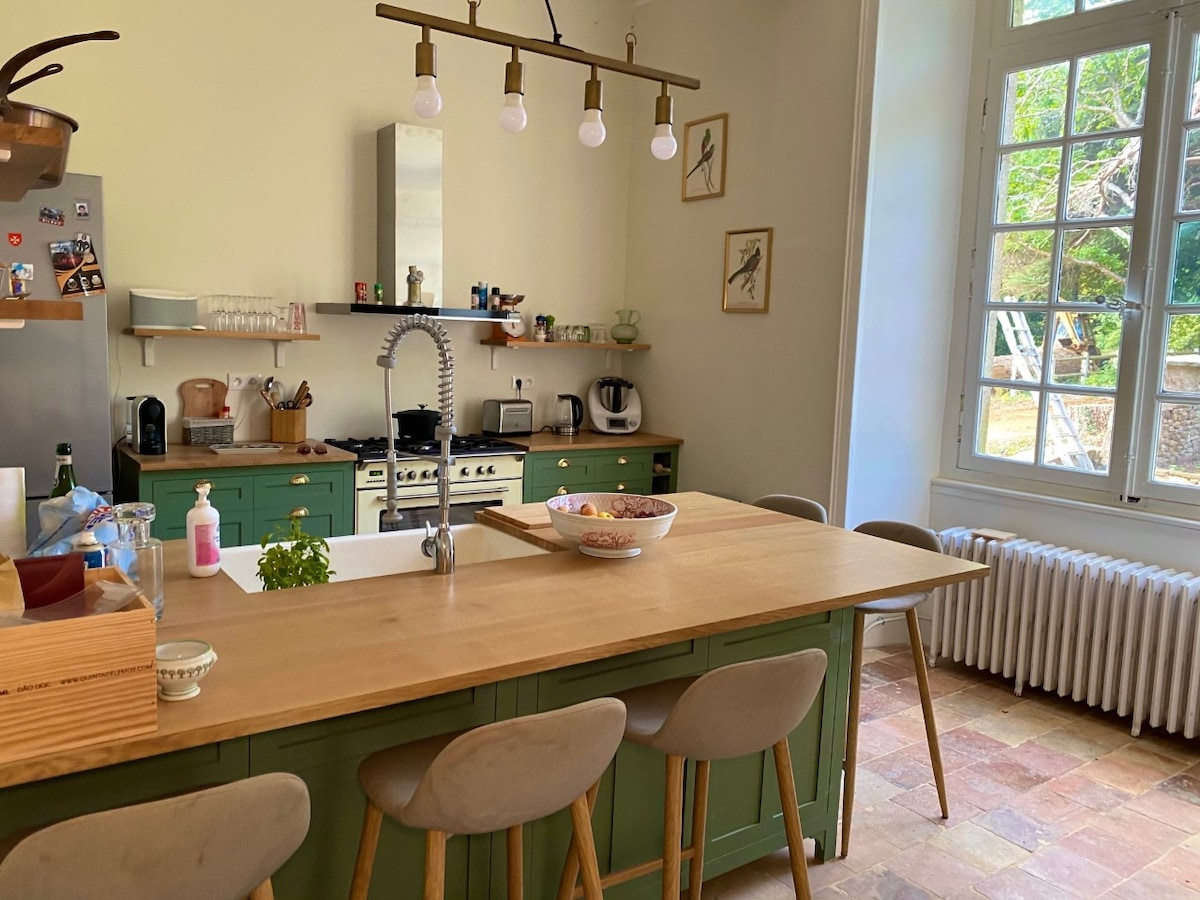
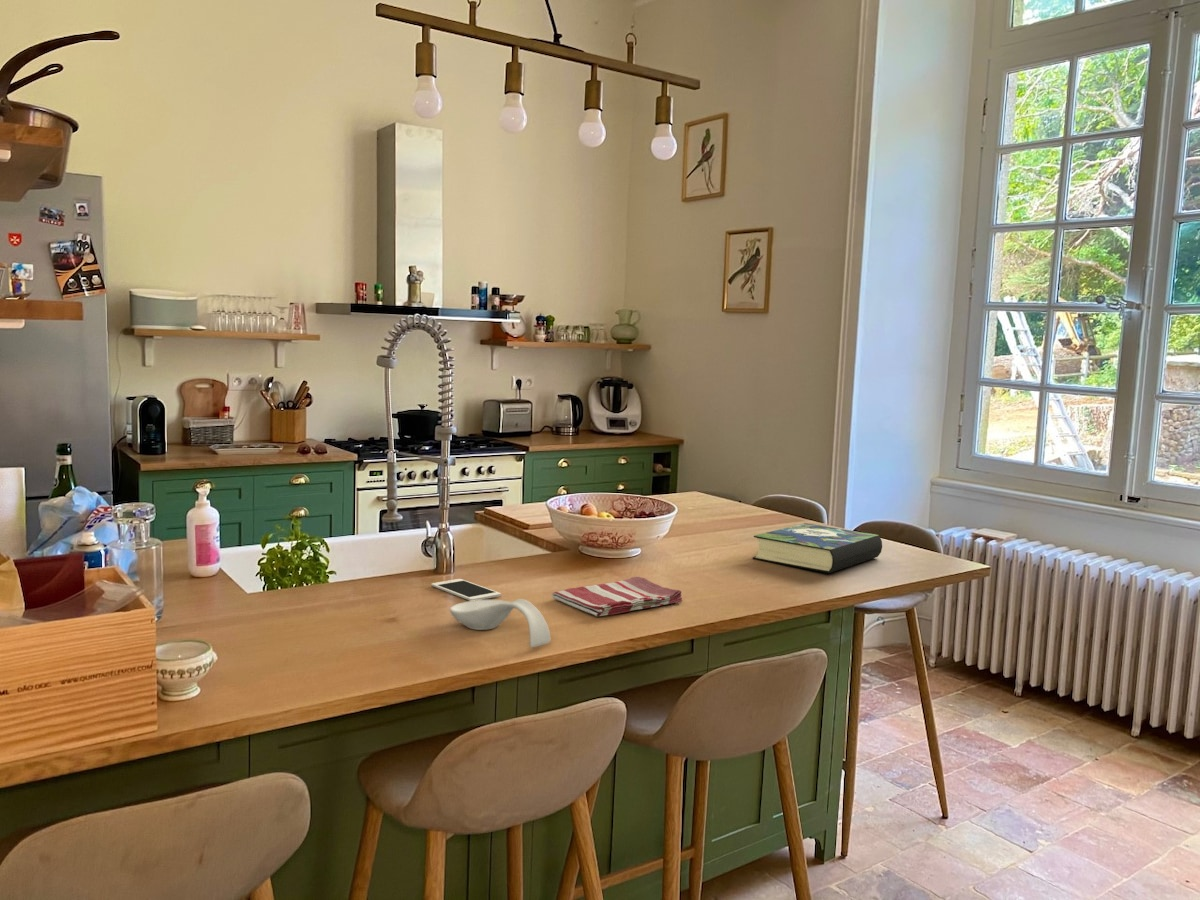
+ dish towel [551,576,683,618]
+ spoon rest [449,598,552,649]
+ book [752,522,883,574]
+ cell phone [430,578,502,601]
